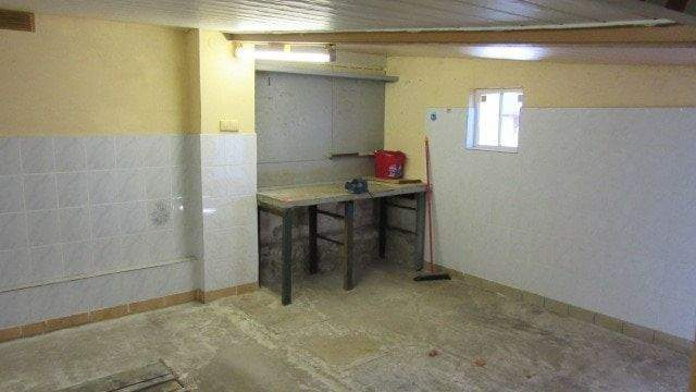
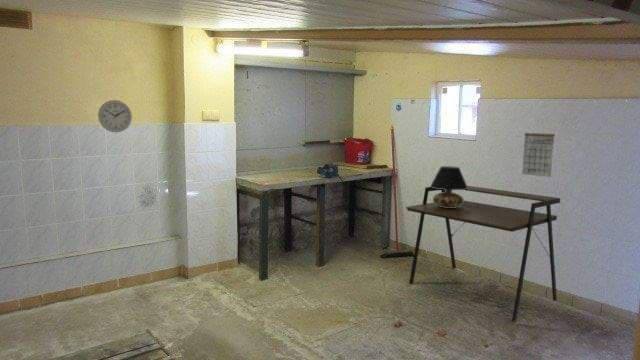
+ desk [405,185,561,323]
+ wall clock [97,99,133,133]
+ calendar [521,124,556,178]
+ table lamp [429,165,468,208]
